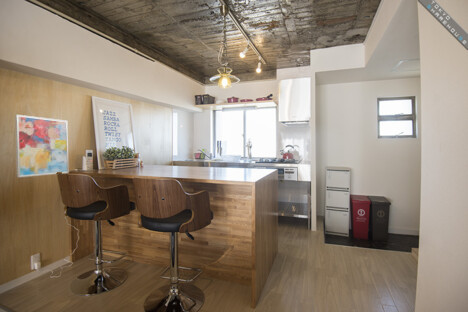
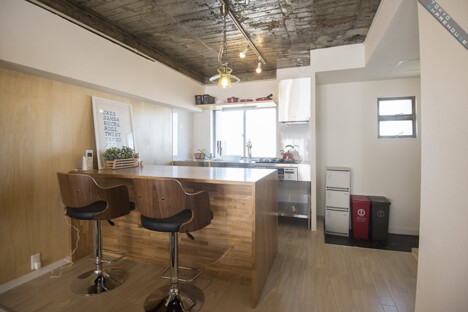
- wall art [14,114,70,178]
